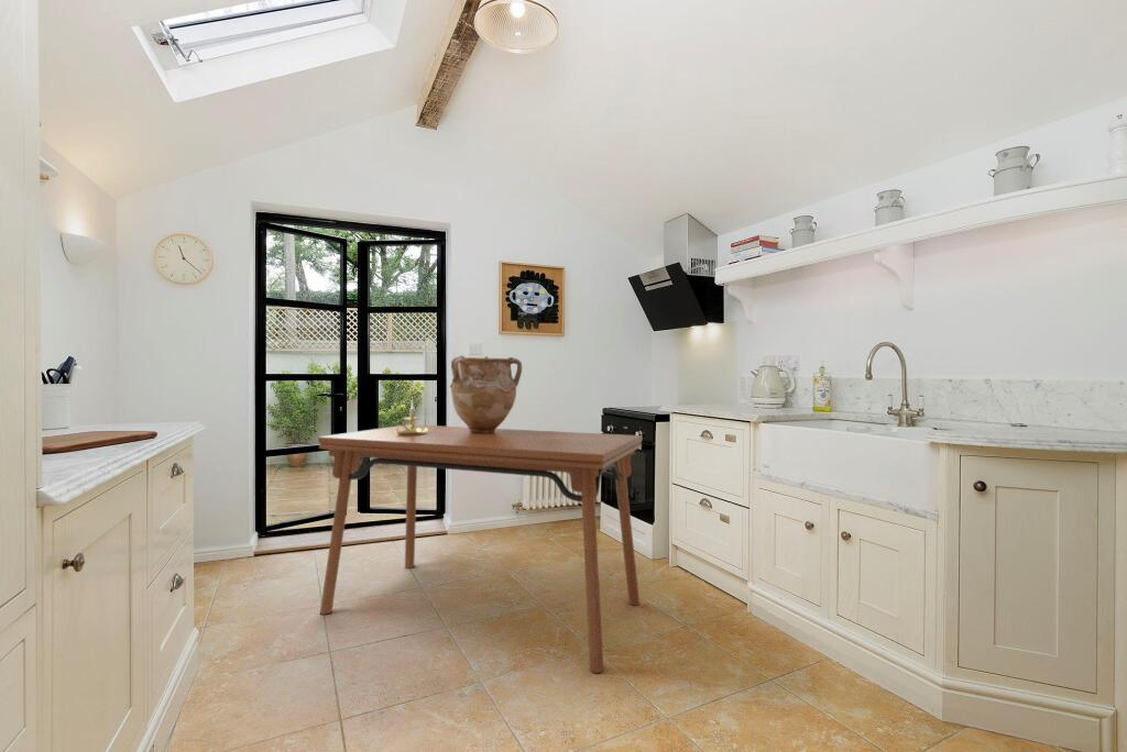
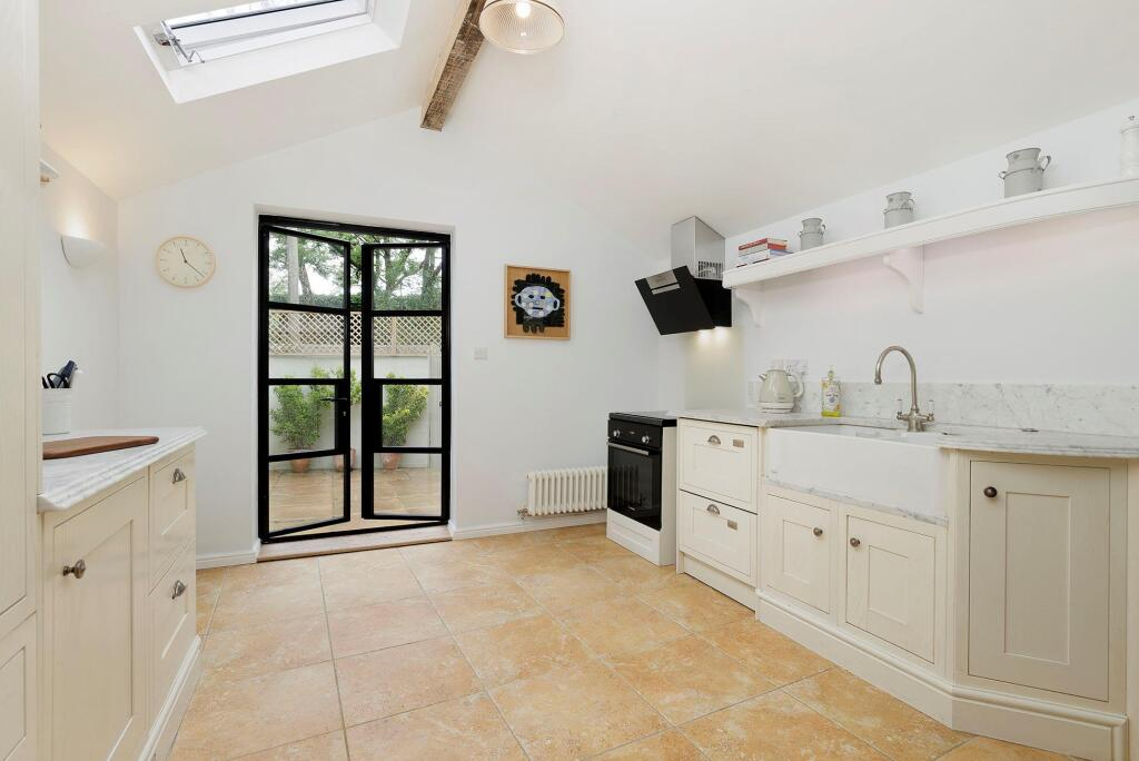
- vase [448,354,523,433]
- dining table [317,423,643,674]
- candle holder [394,398,428,435]
